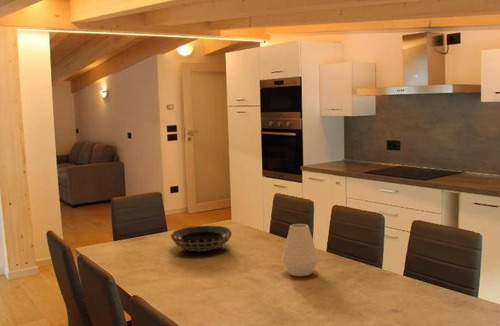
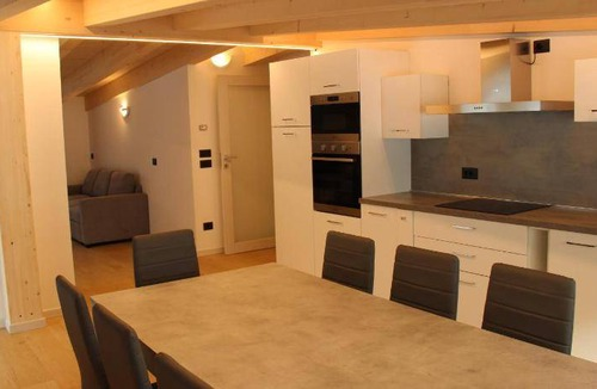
- vase [281,223,319,277]
- decorative bowl [169,225,233,252]
